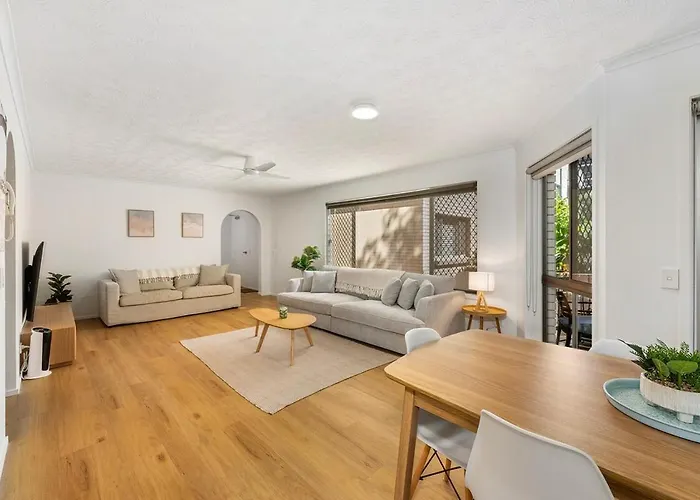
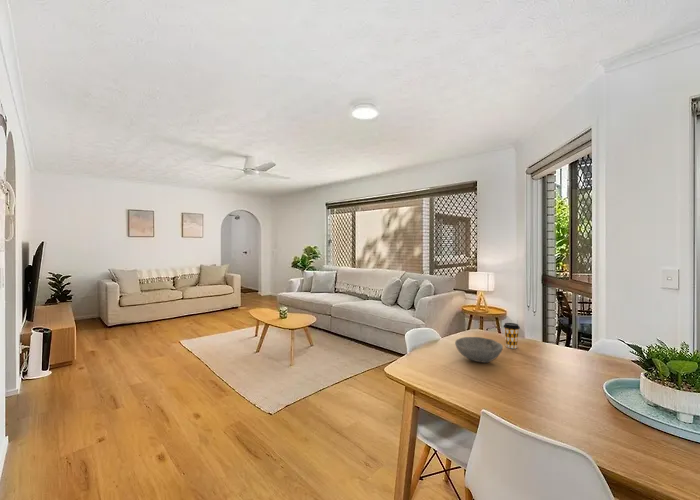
+ coffee cup [502,322,521,349]
+ bowl [454,336,504,364]
